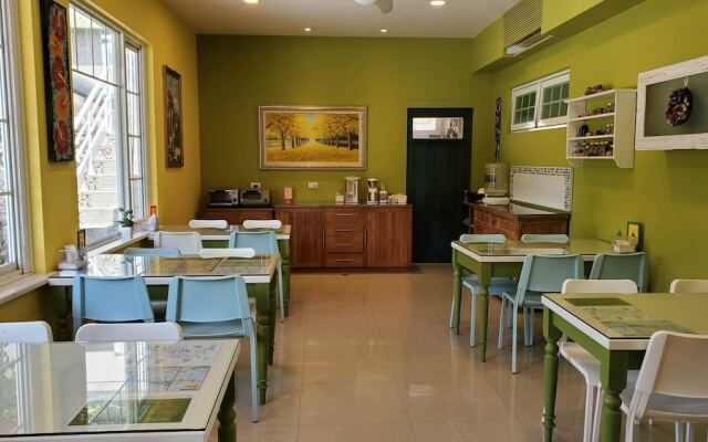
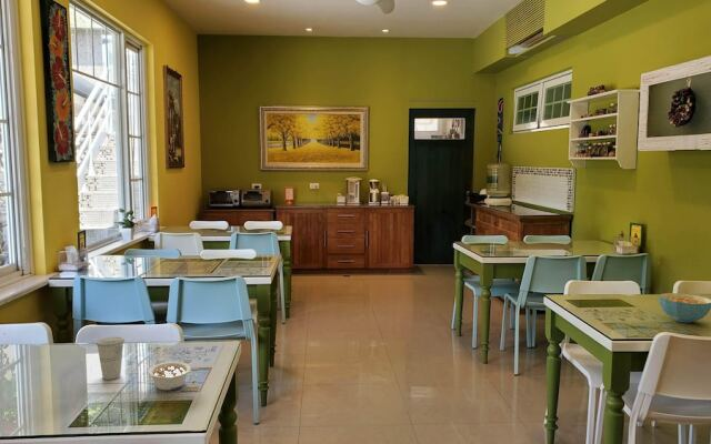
+ legume [147,361,192,391]
+ cup [94,336,126,381]
+ cereal bowl [658,292,711,324]
